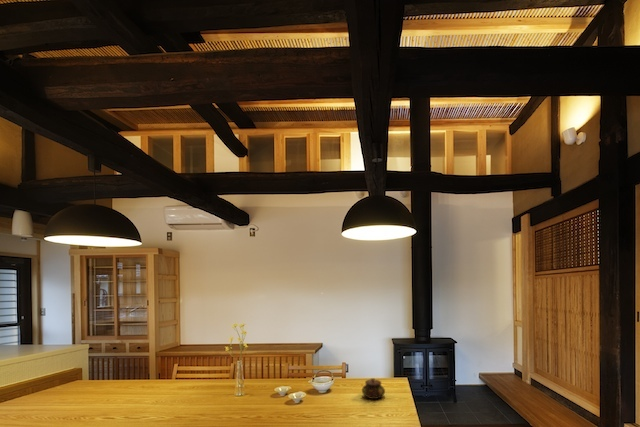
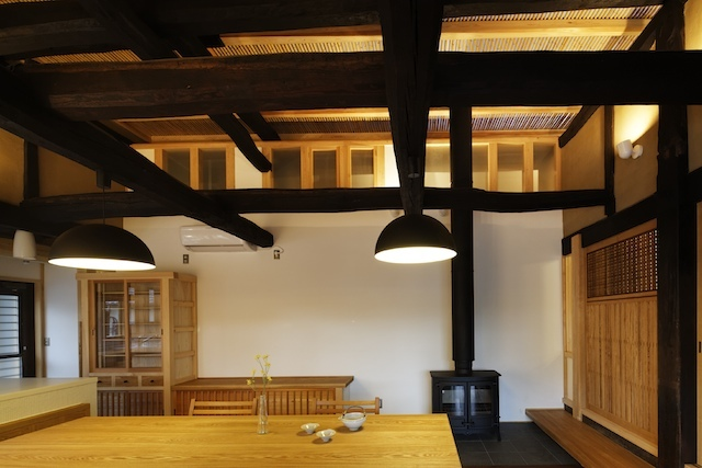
- teapot [361,377,386,400]
